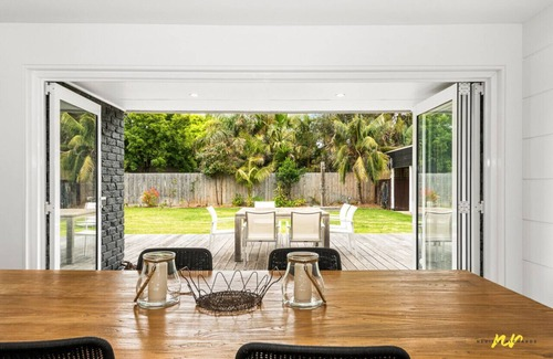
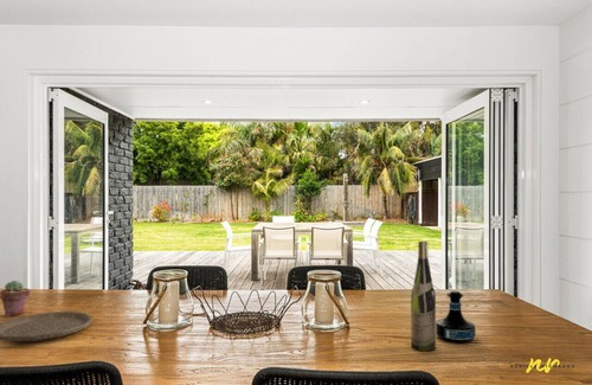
+ tequila bottle [436,289,476,345]
+ wine bottle [410,240,437,353]
+ potted succulent [0,280,31,317]
+ plate [0,310,94,342]
